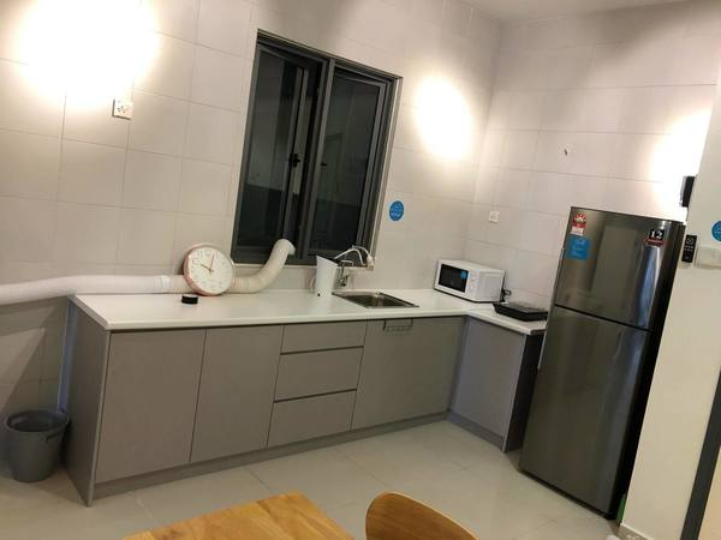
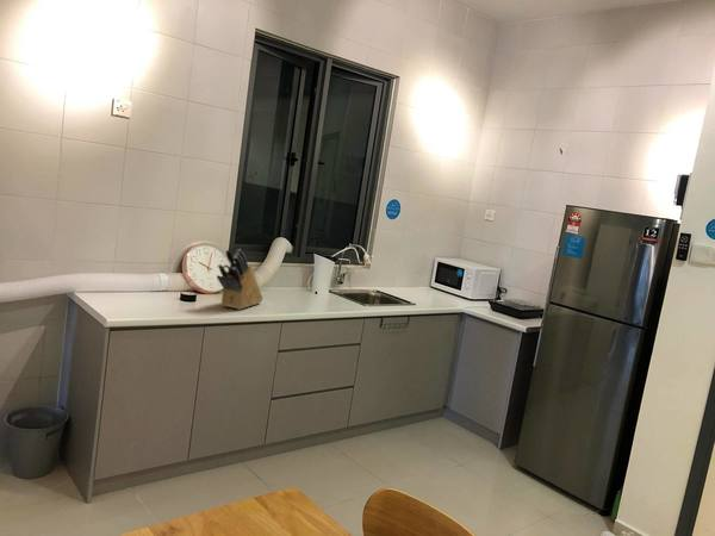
+ knife block [216,248,263,311]
